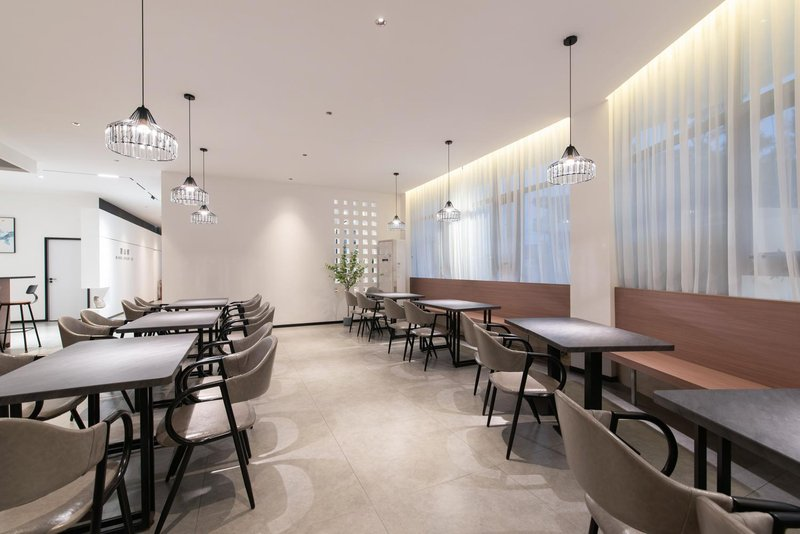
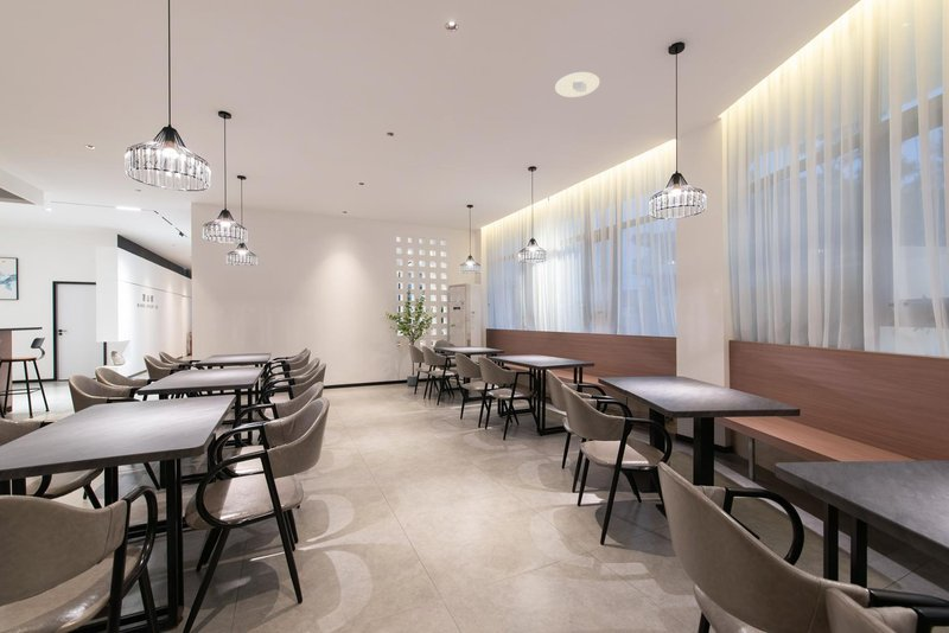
+ recessed light [554,71,601,98]
